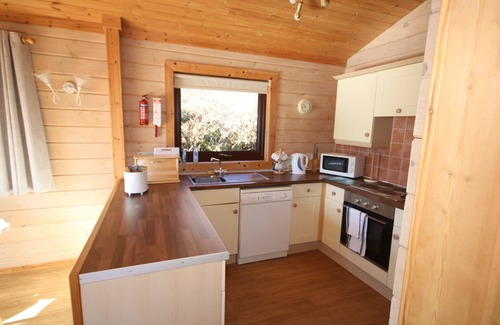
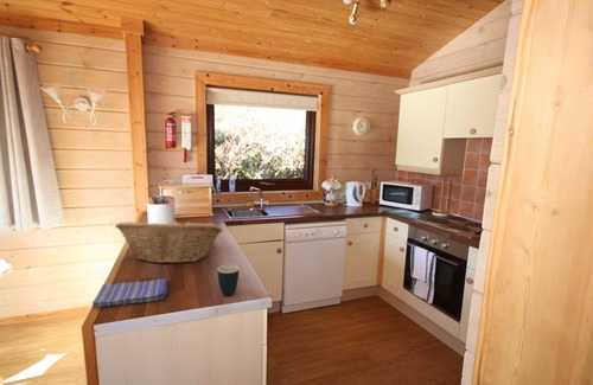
+ fruit basket [114,217,224,264]
+ dish towel [91,277,168,309]
+ mug [216,264,240,297]
